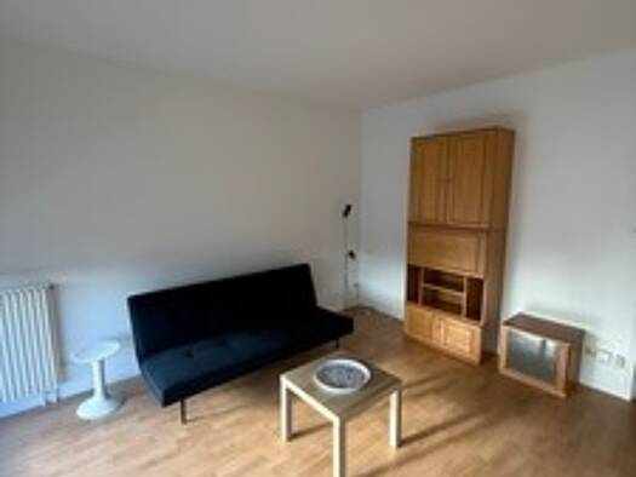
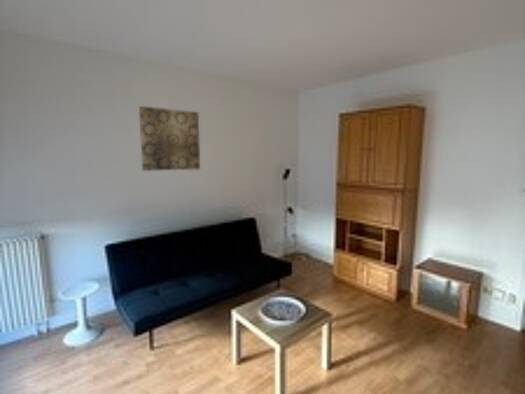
+ wall art [138,105,201,172]
